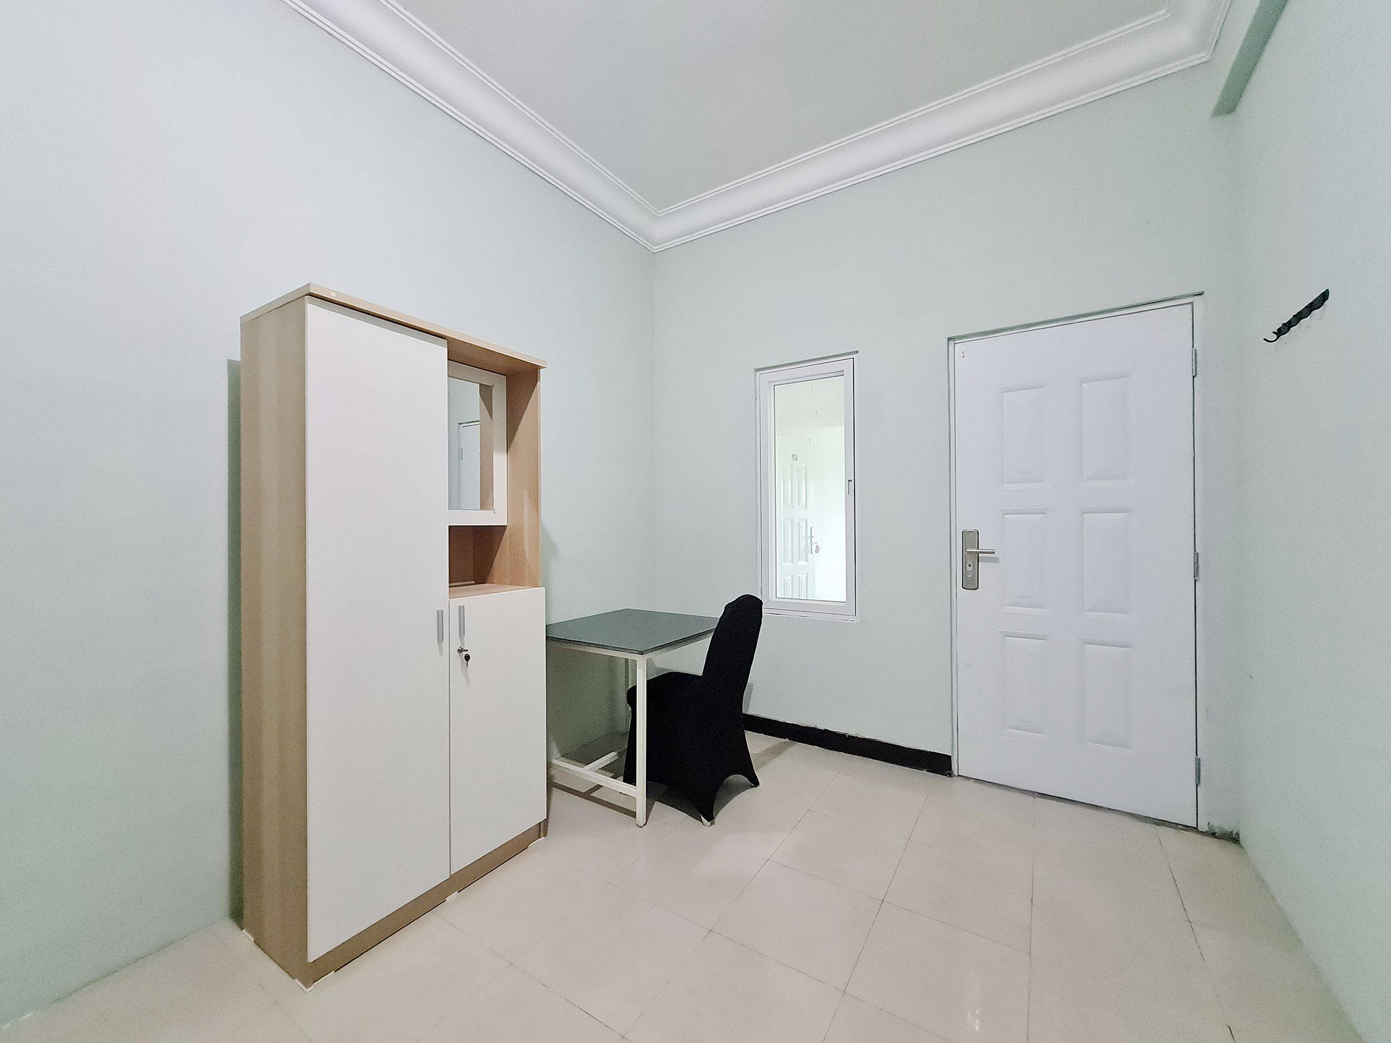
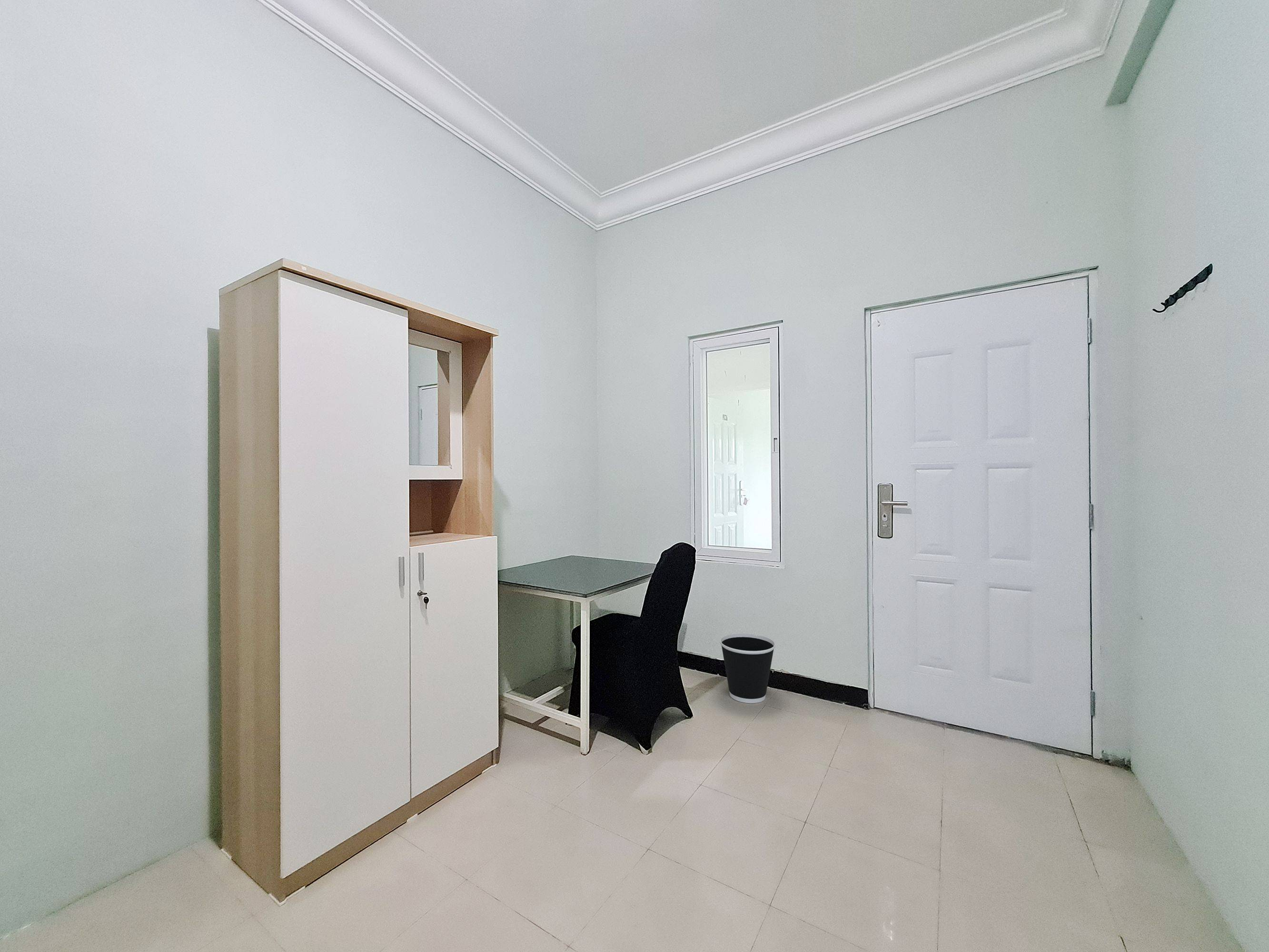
+ wastebasket [719,633,776,704]
